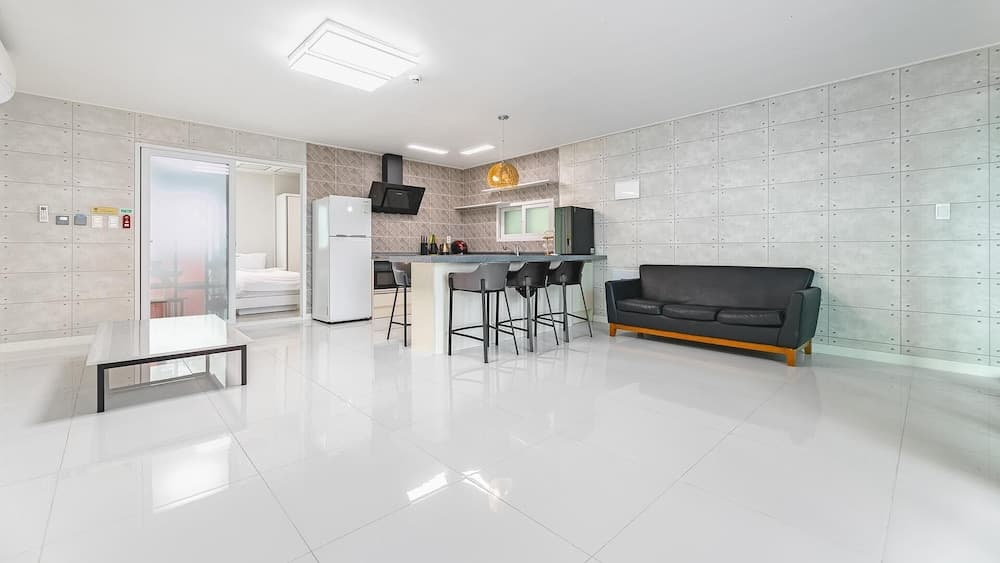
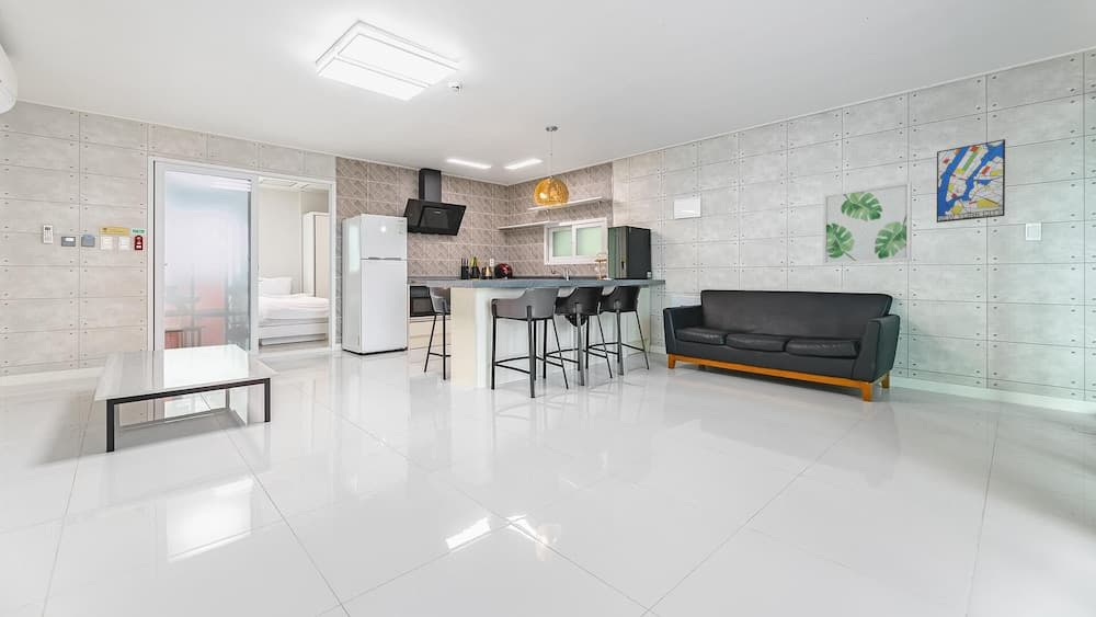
+ wall art [936,138,1006,224]
+ wall art [822,180,913,266]
